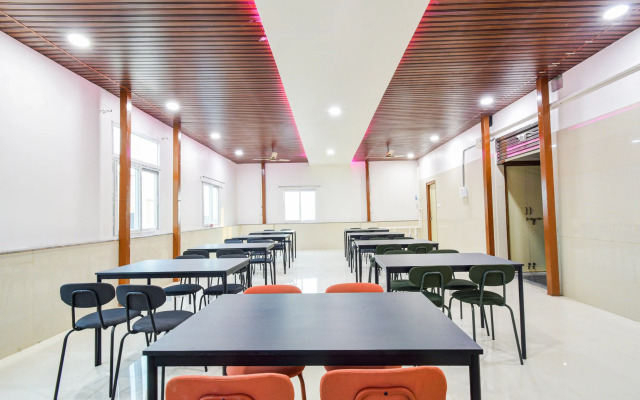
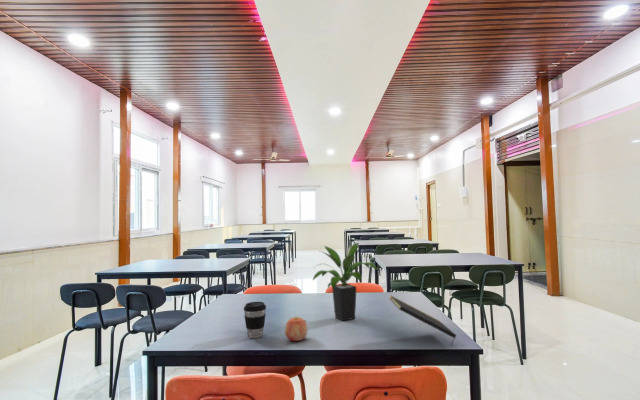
+ apple [284,316,309,342]
+ notepad [388,294,457,347]
+ potted plant [312,242,379,322]
+ coffee cup [243,301,267,339]
